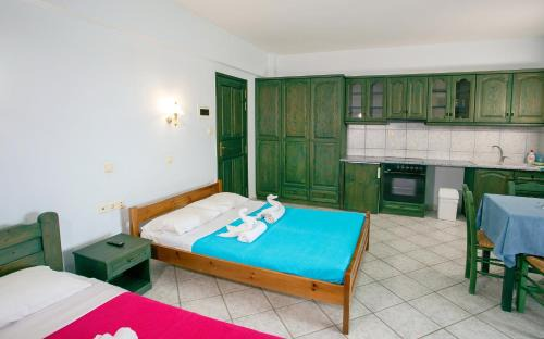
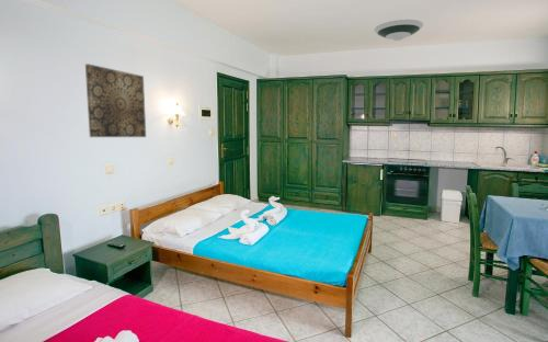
+ wall art [84,62,147,138]
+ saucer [373,19,424,42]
